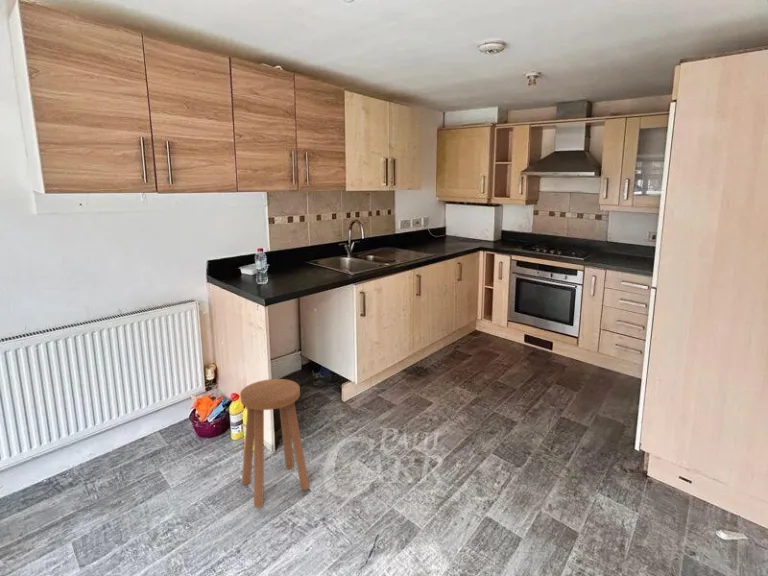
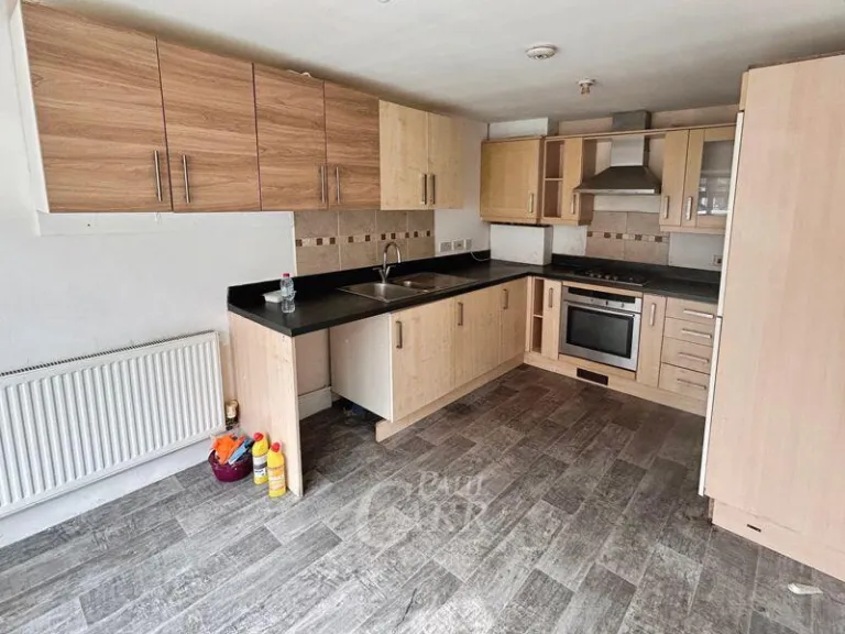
- stool [239,378,310,509]
